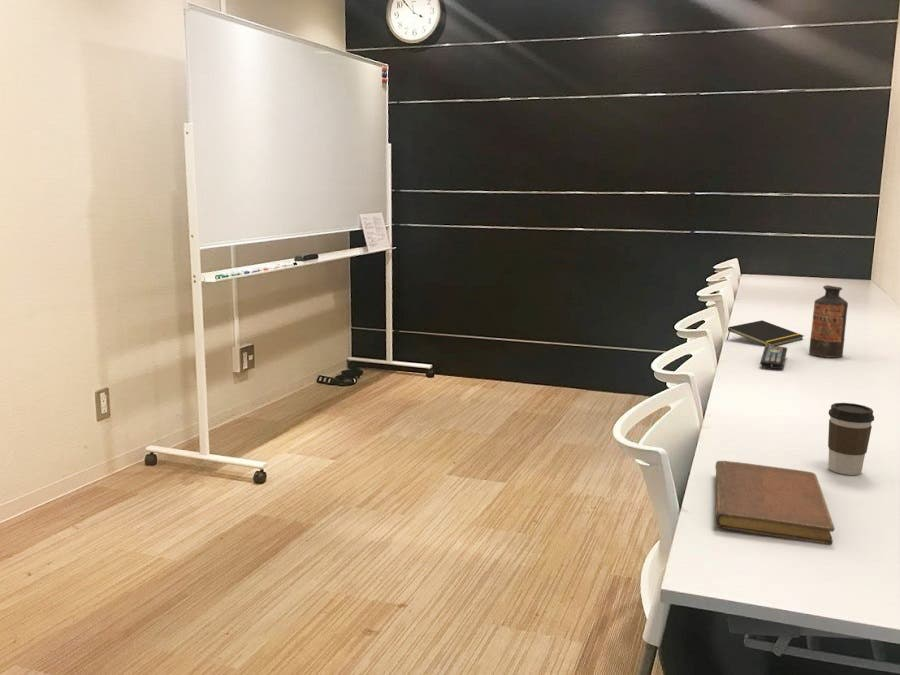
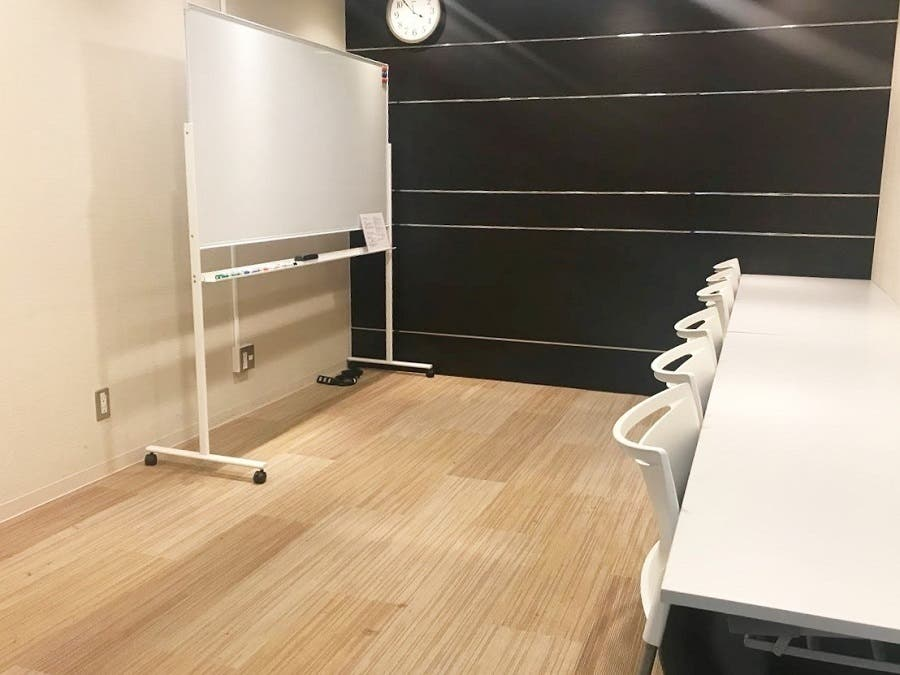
- remote control [759,345,788,370]
- notebook [714,460,836,545]
- notepad [726,319,804,347]
- bottle [808,284,849,359]
- coffee cup [827,402,875,476]
